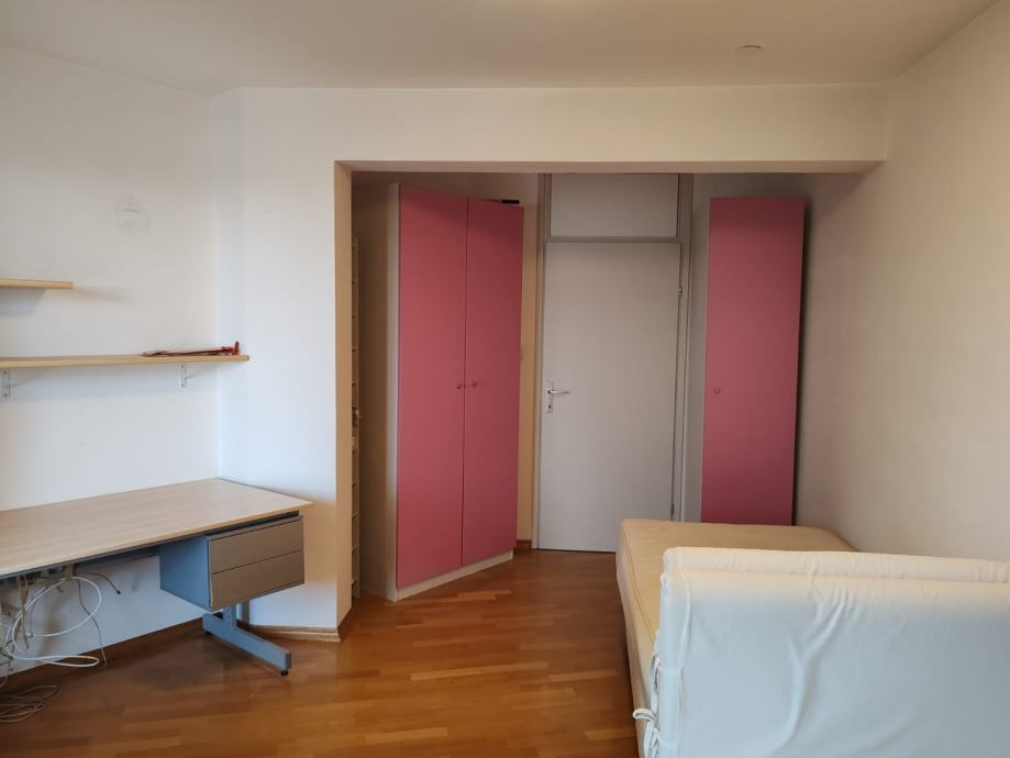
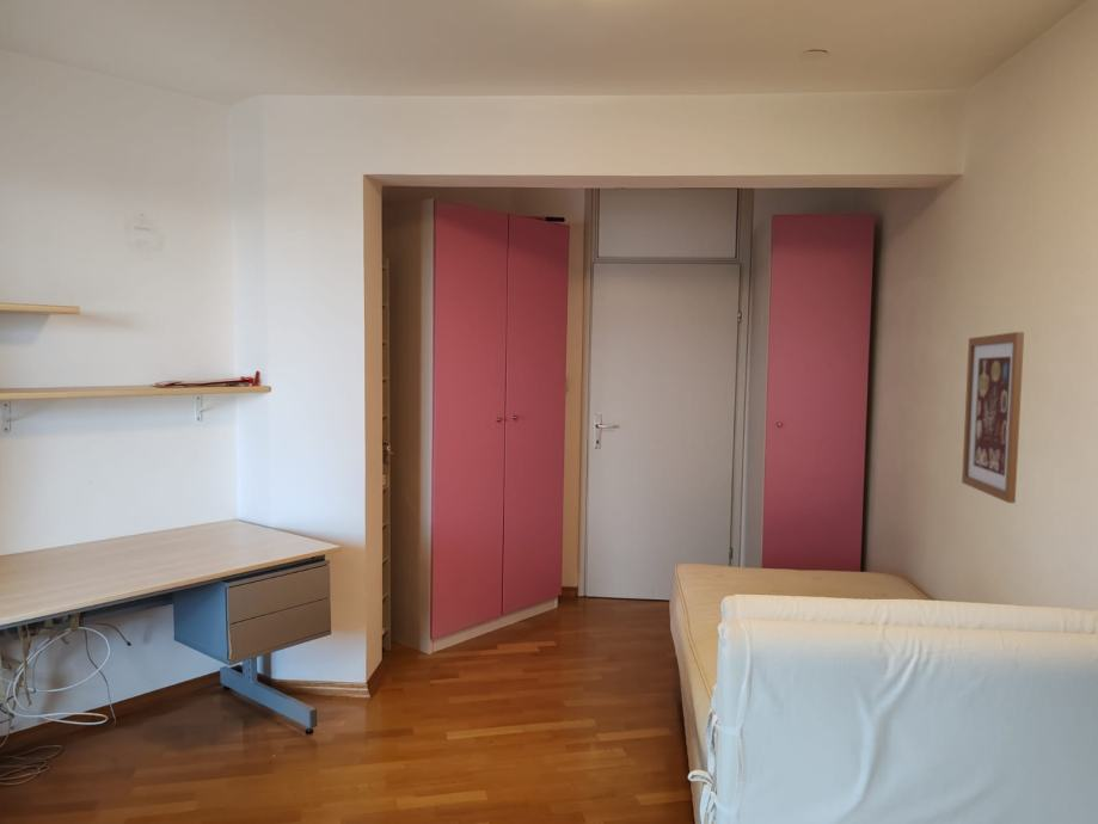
+ wall art [961,331,1025,504]
